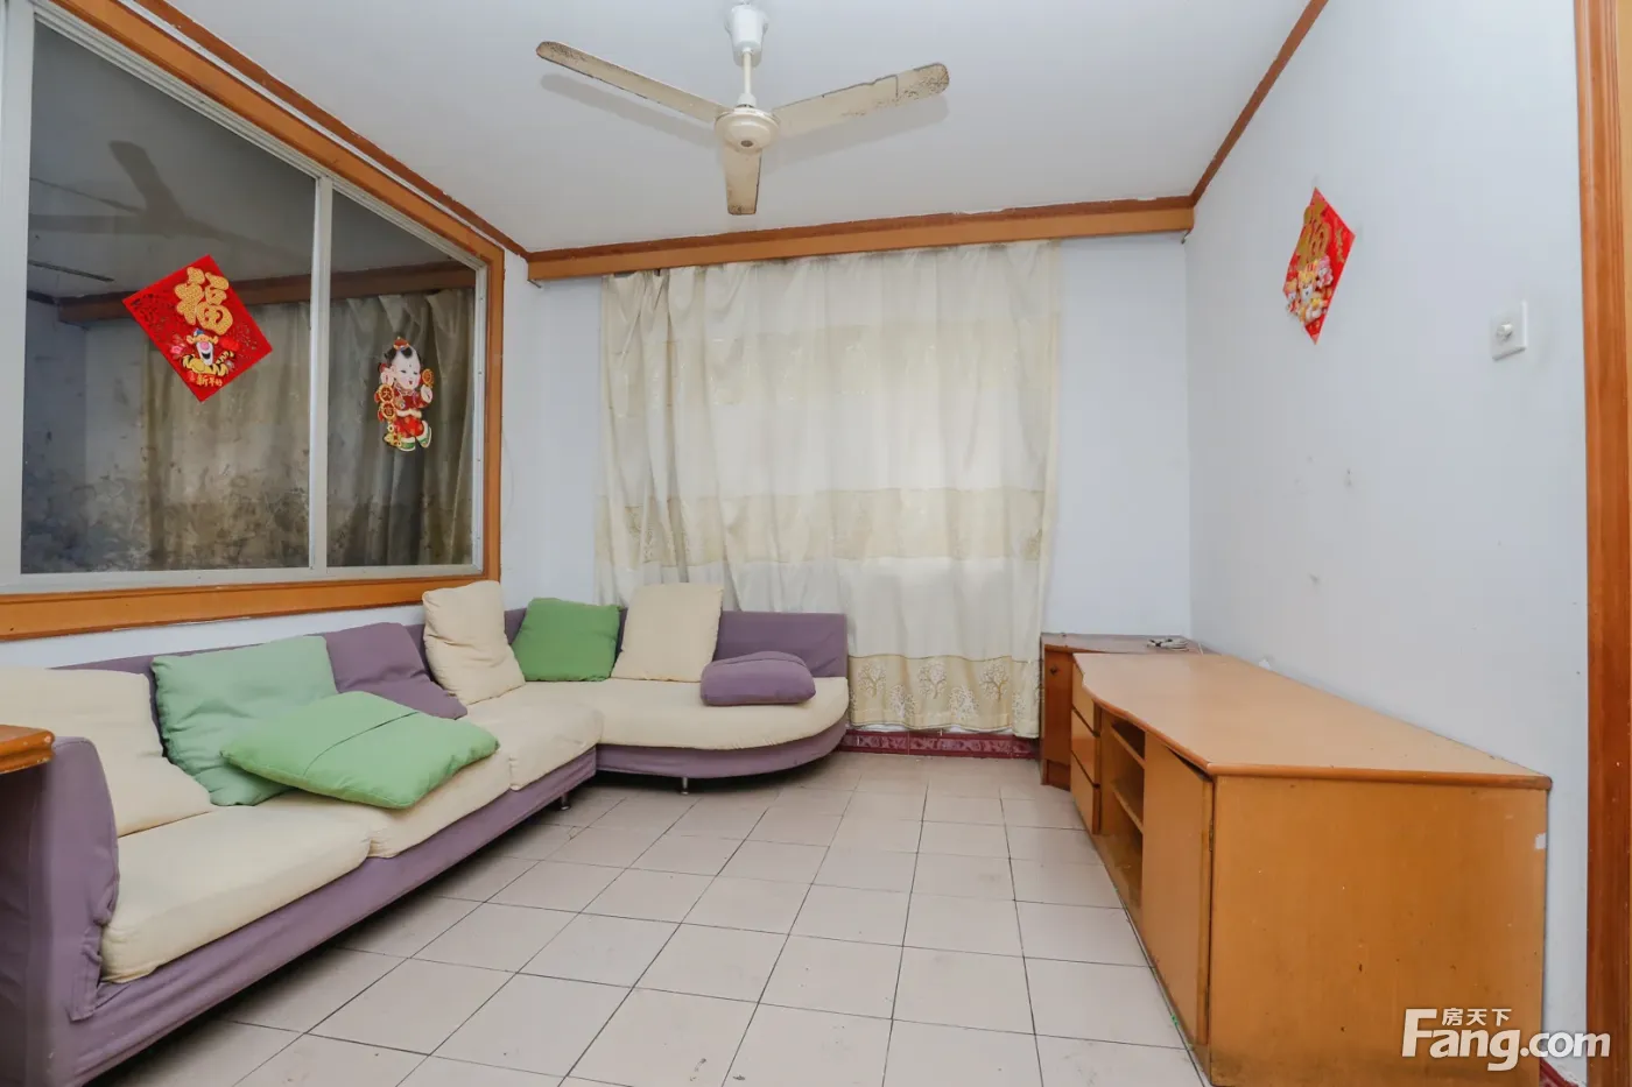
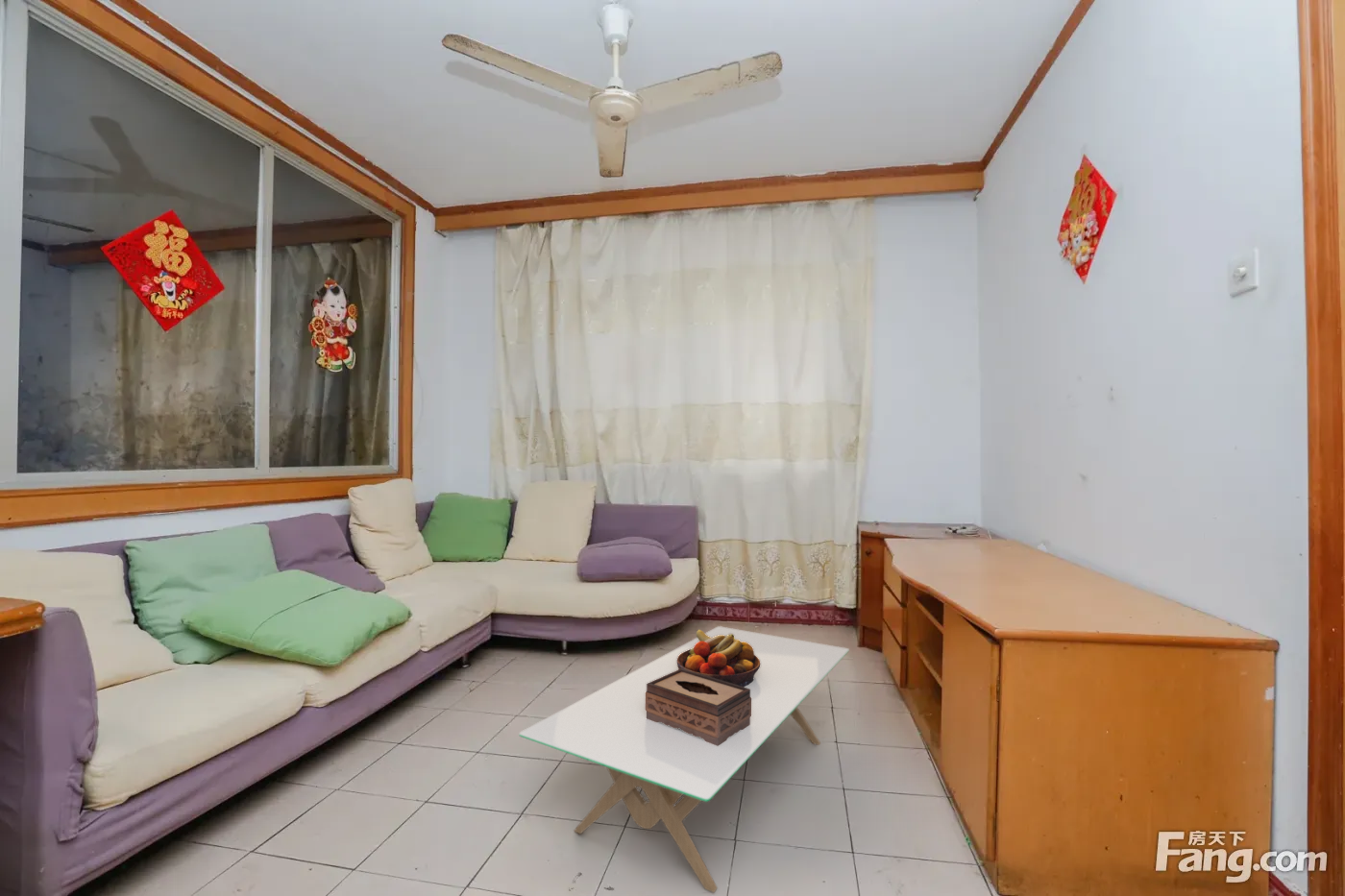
+ fruit bowl [676,629,761,687]
+ coffee table [518,625,850,893]
+ tissue box [645,668,752,746]
